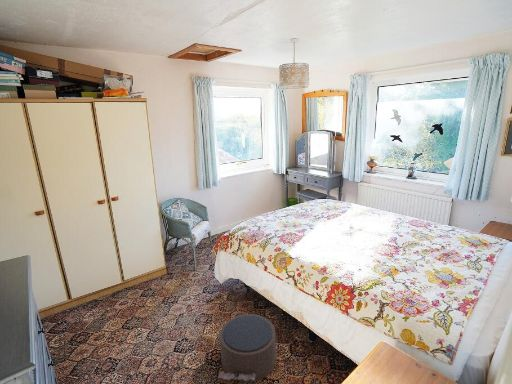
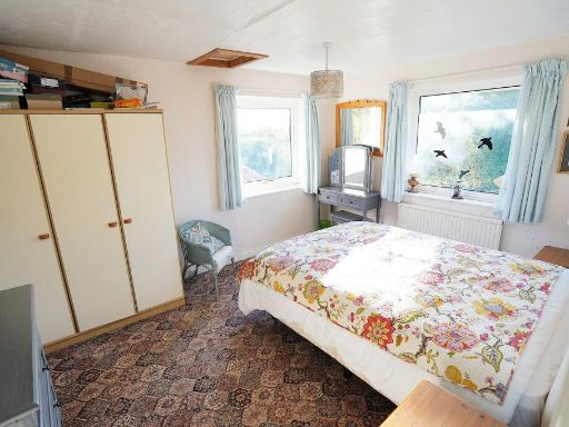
- pouf [218,313,277,383]
